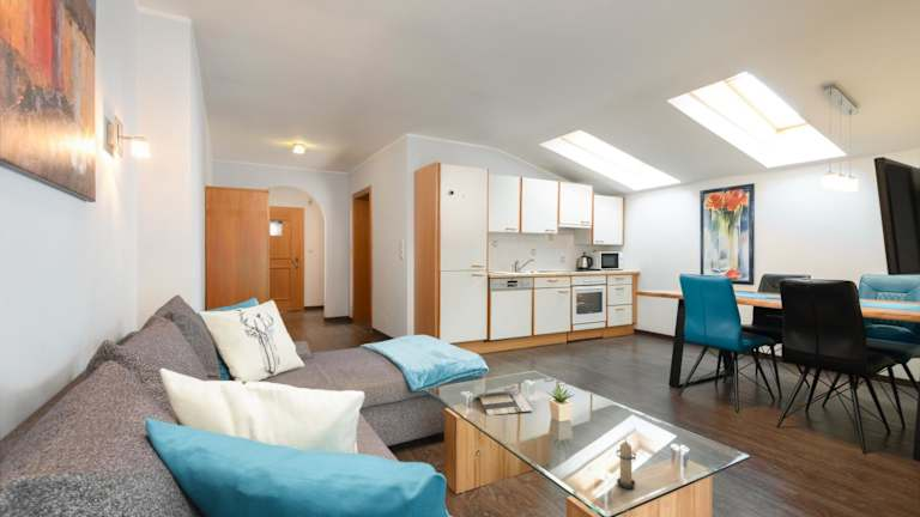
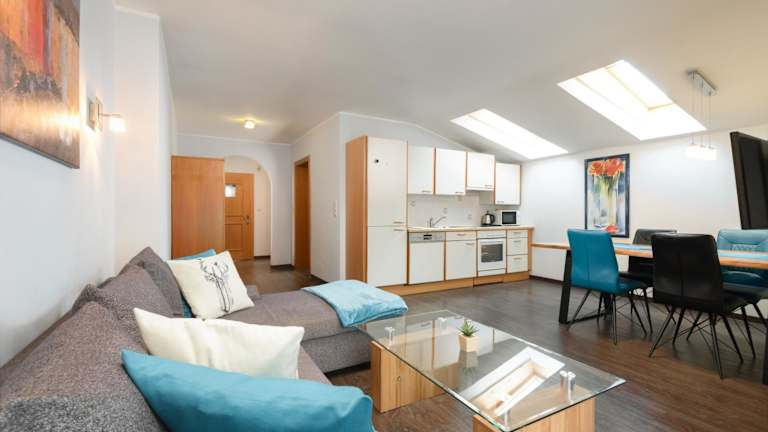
- brochure [473,389,534,416]
- candle [616,438,637,489]
